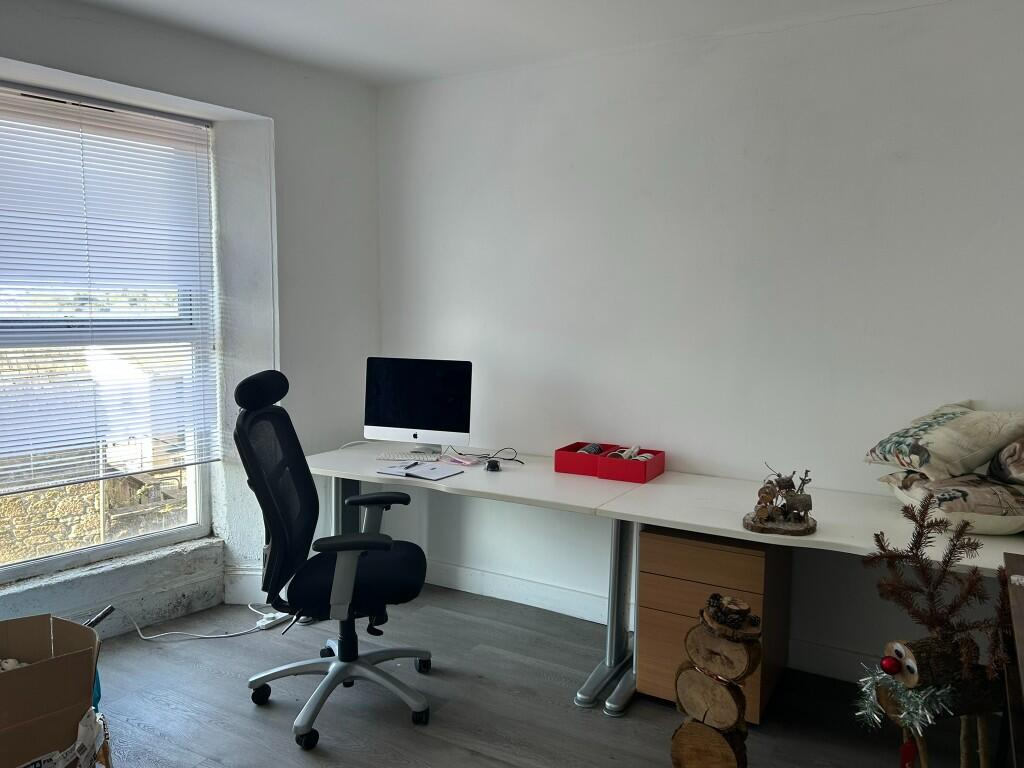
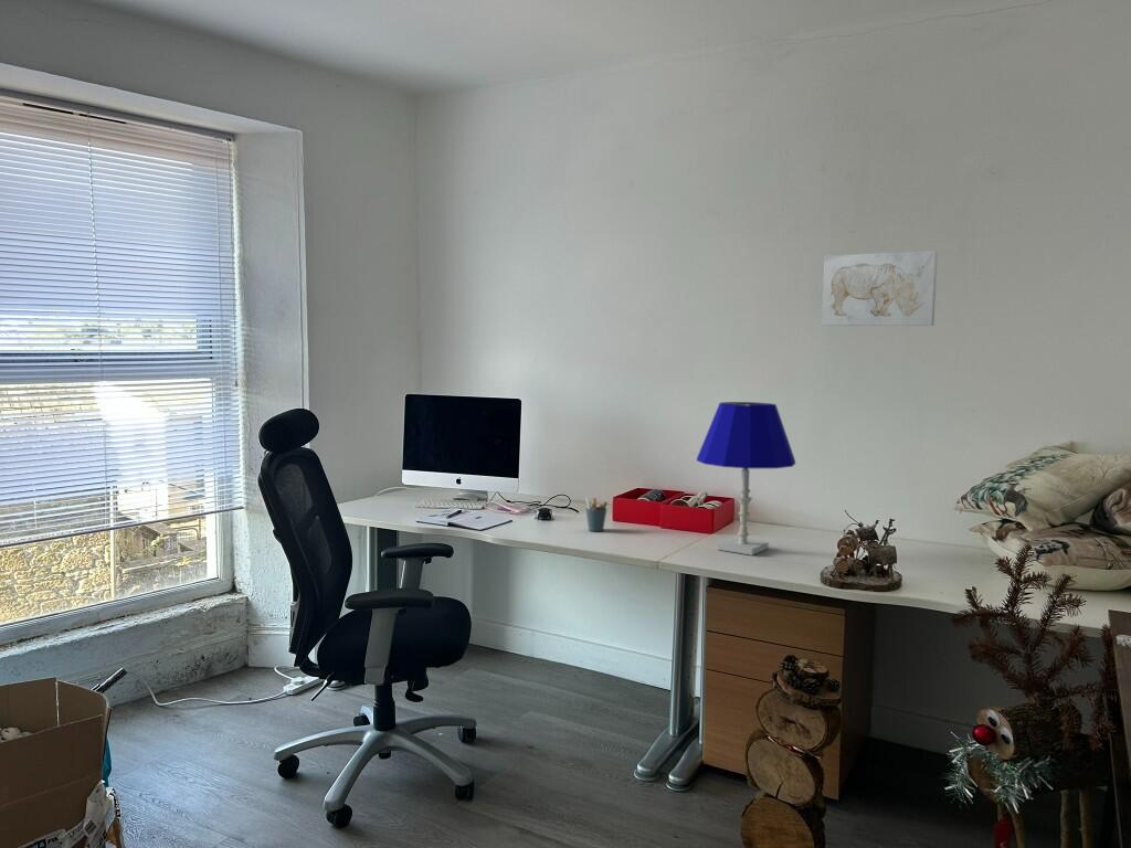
+ pen holder [584,496,609,532]
+ wall art [821,250,939,327]
+ table lamp [696,401,796,556]
